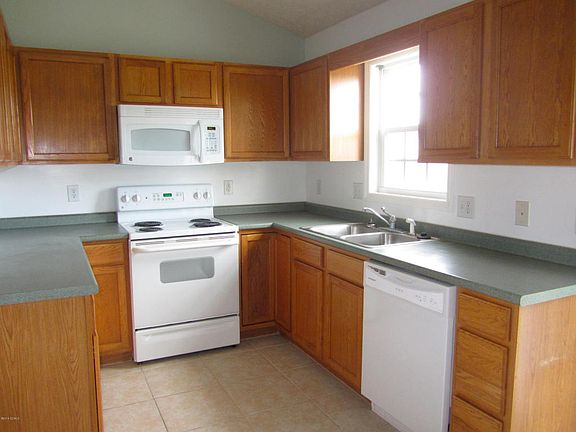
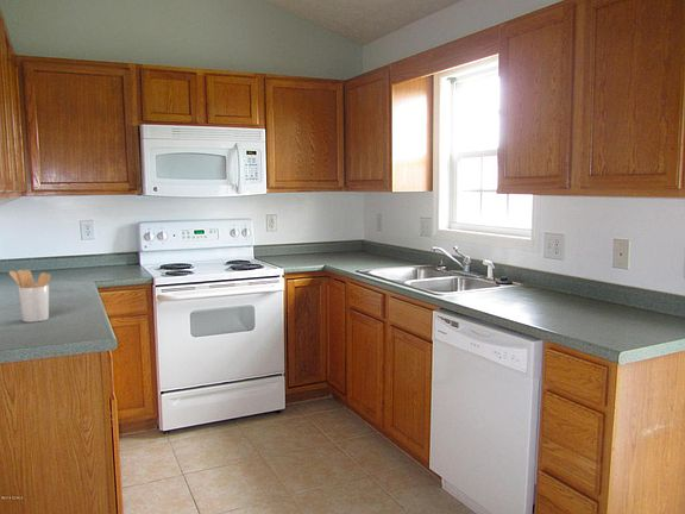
+ utensil holder [8,269,52,324]
